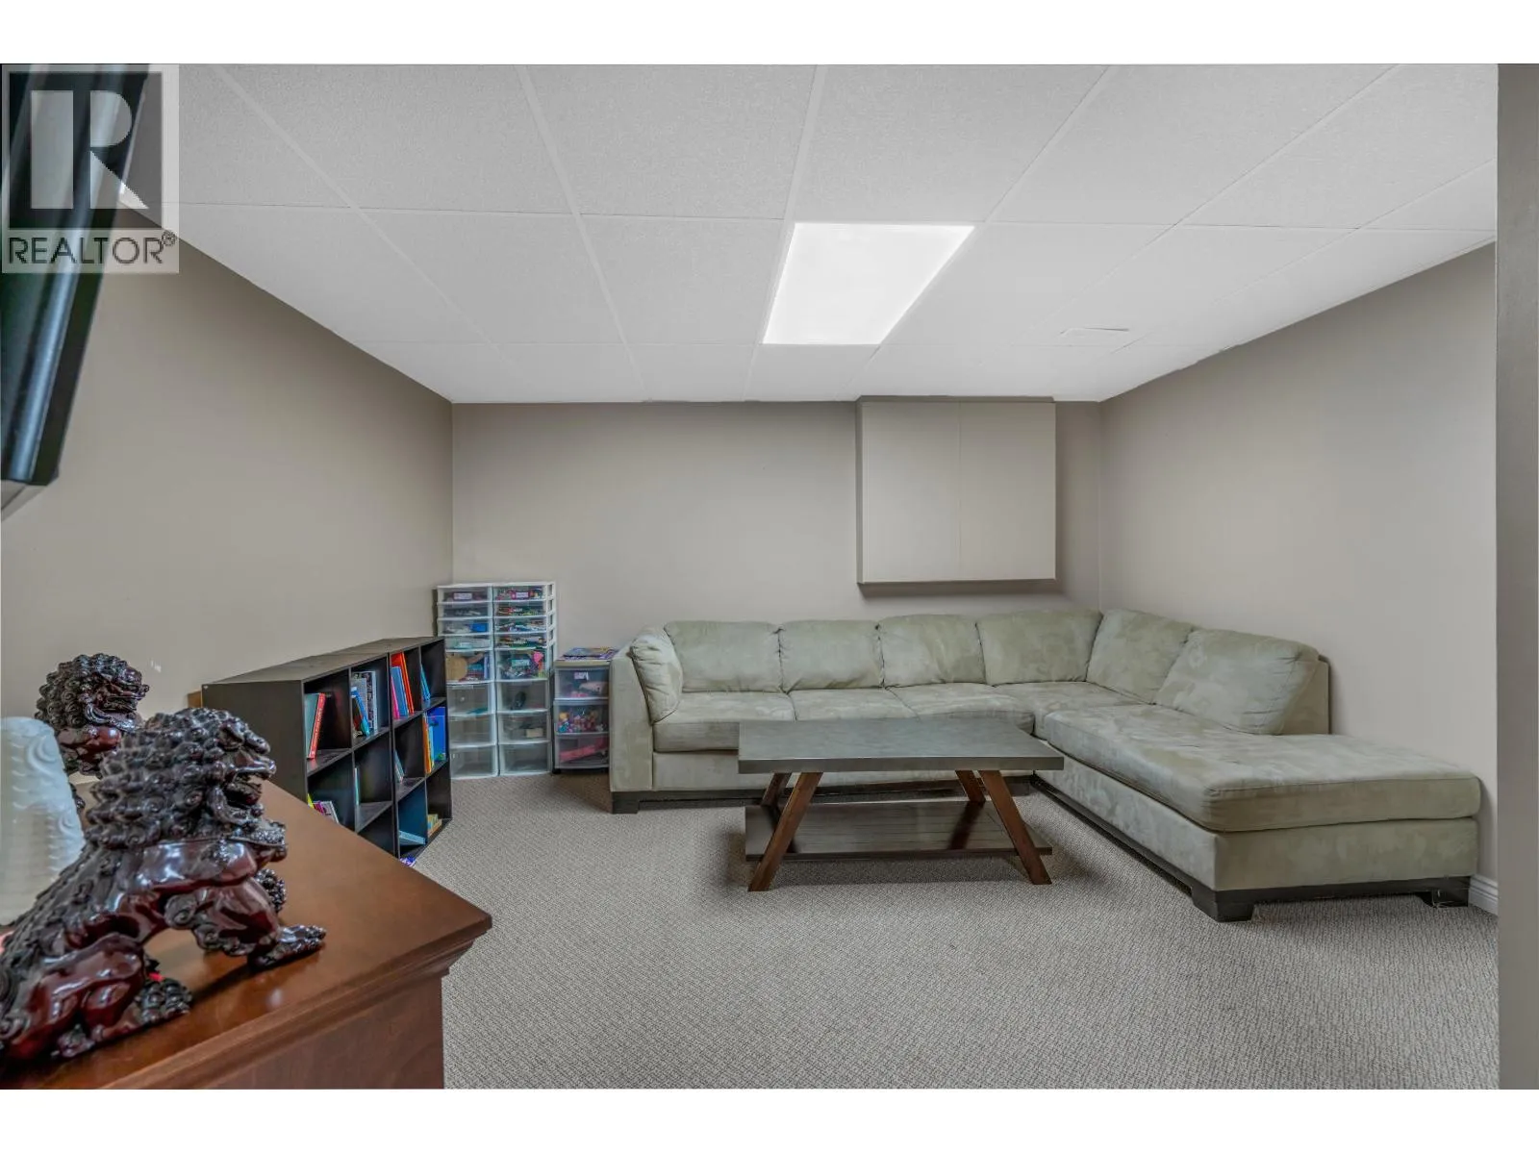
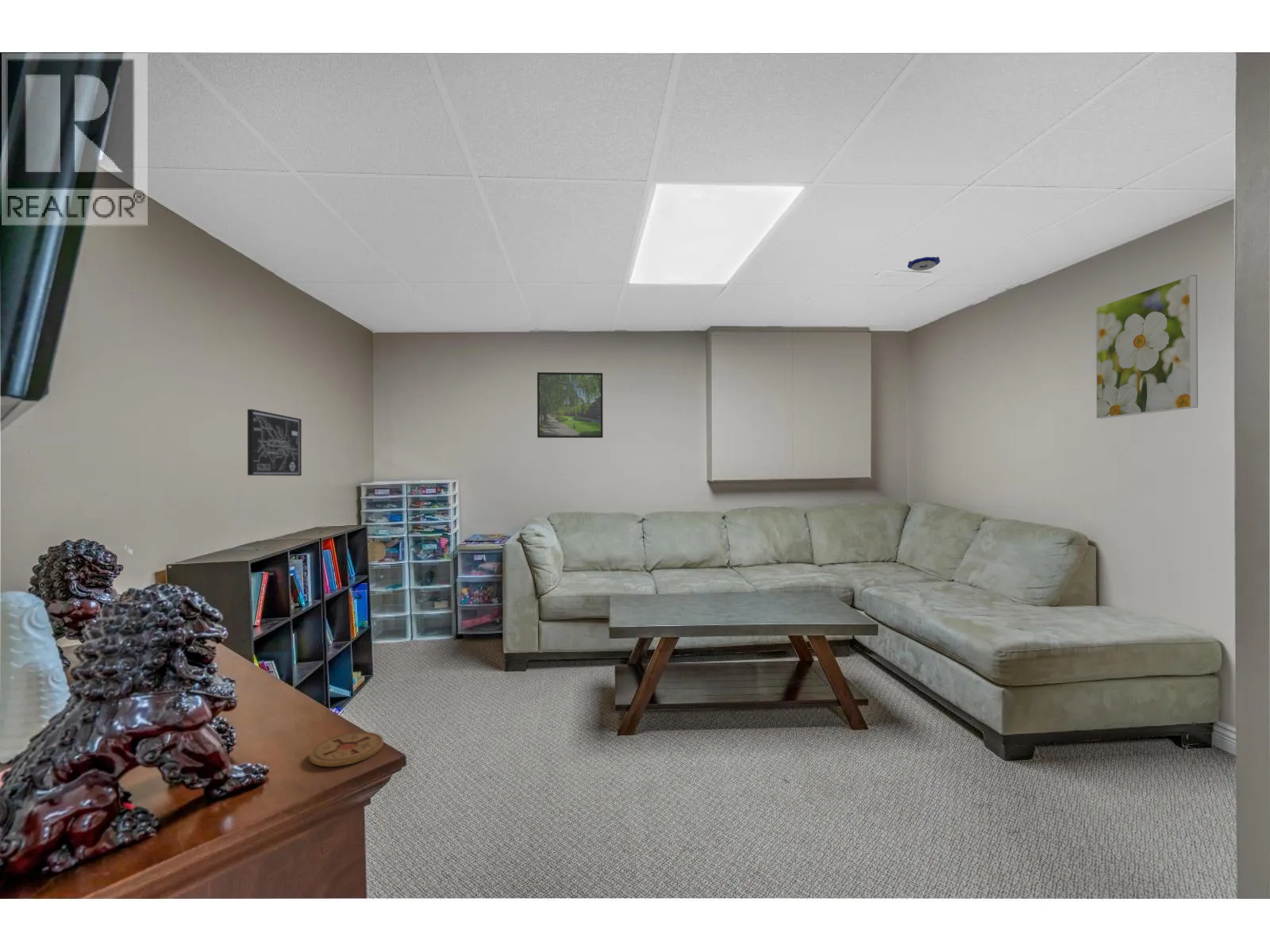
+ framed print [537,371,603,439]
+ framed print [1095,274,1199,420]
+ wall art [247,409,302,477]
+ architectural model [906,255,941,271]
+ coaster [308,731,384,767]
